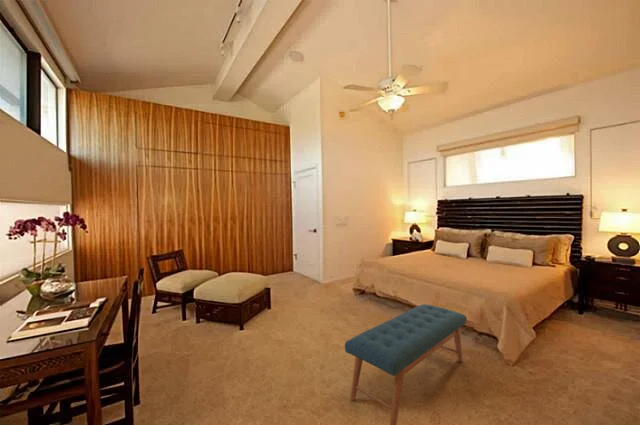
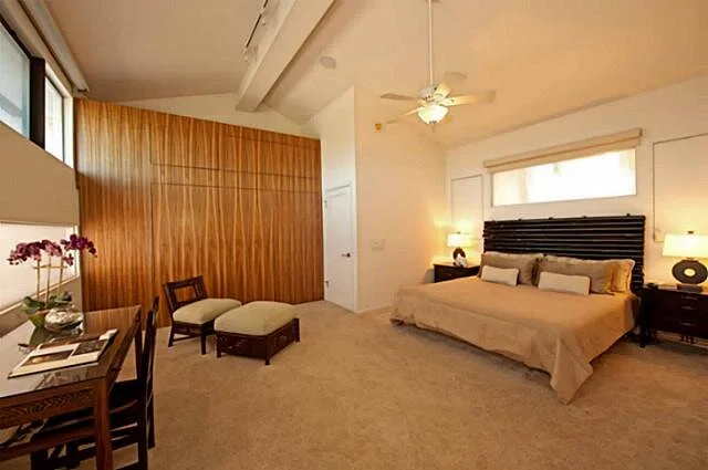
- bench [344,303,468,425]
